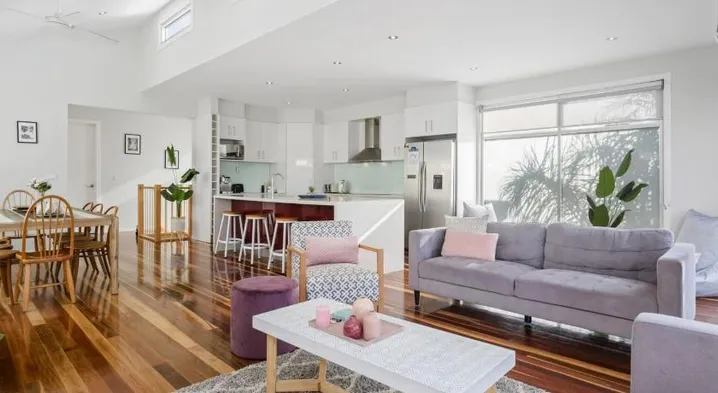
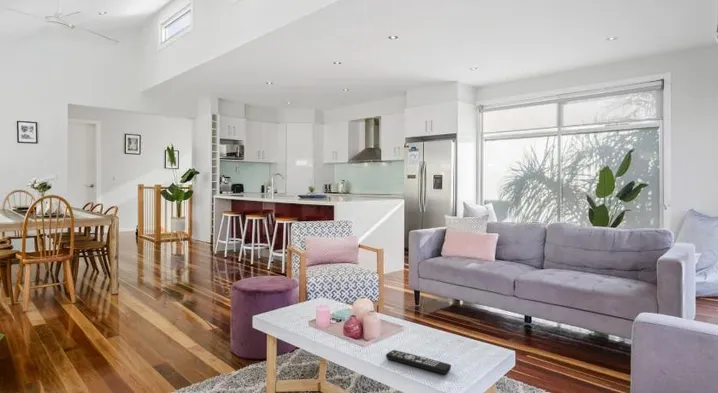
+ remote control [385,349,452,375]
